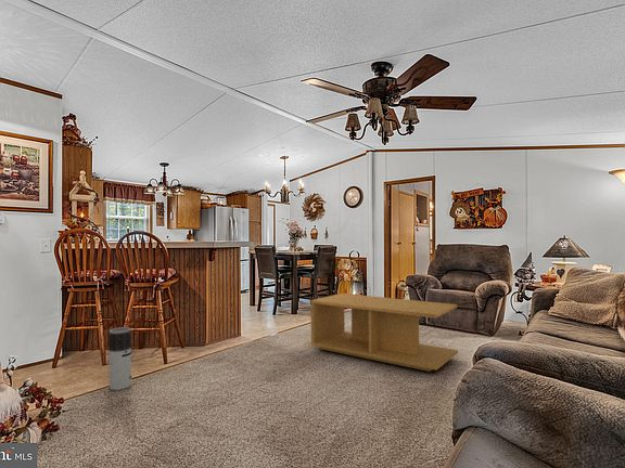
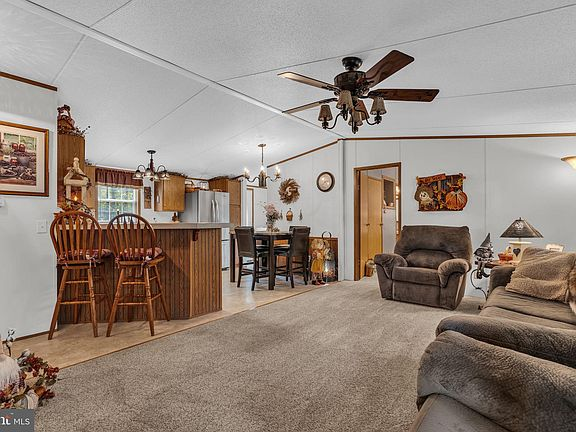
- air purifier [107,326,133,391]
- coffee table [309,292,459,373]
